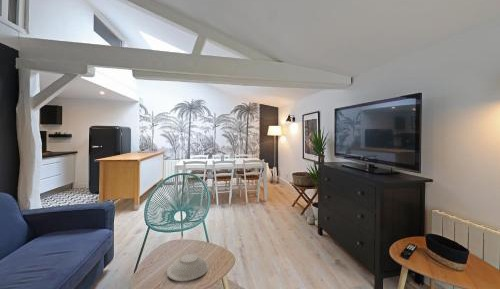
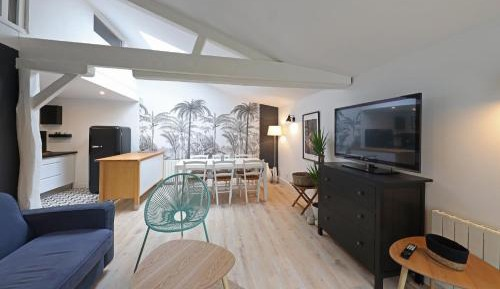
- bowl [166,252,210,282]
